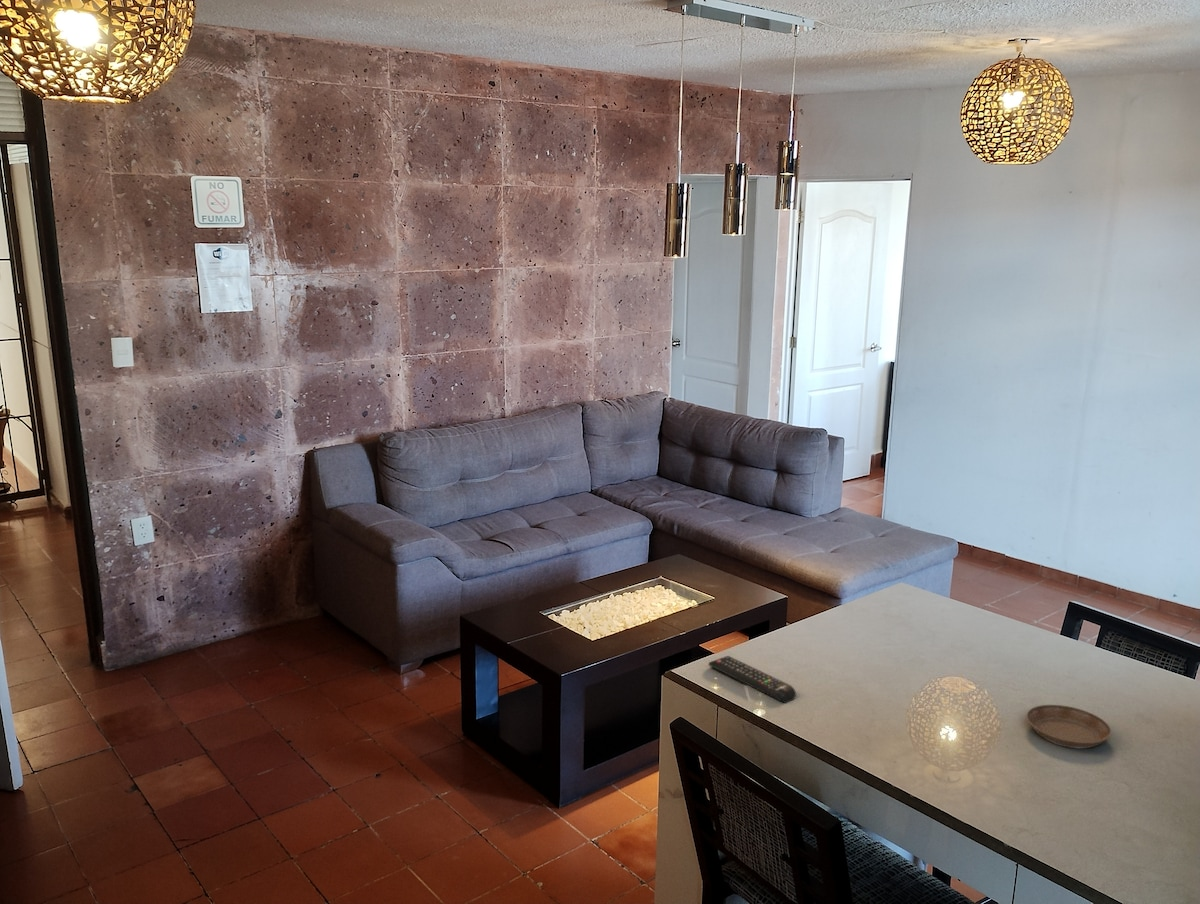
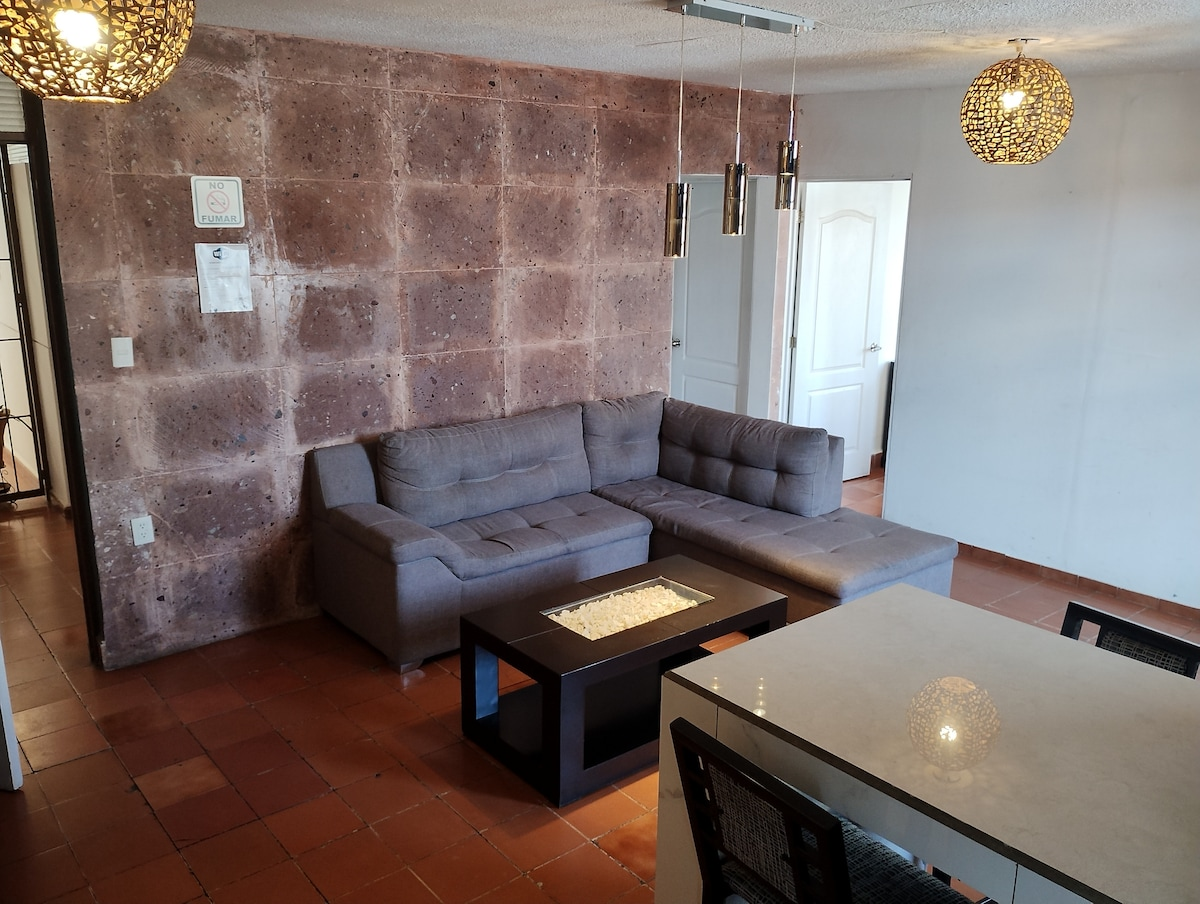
- saucer [1026,704,1112,750]
- remote control [707,655,797,704]
